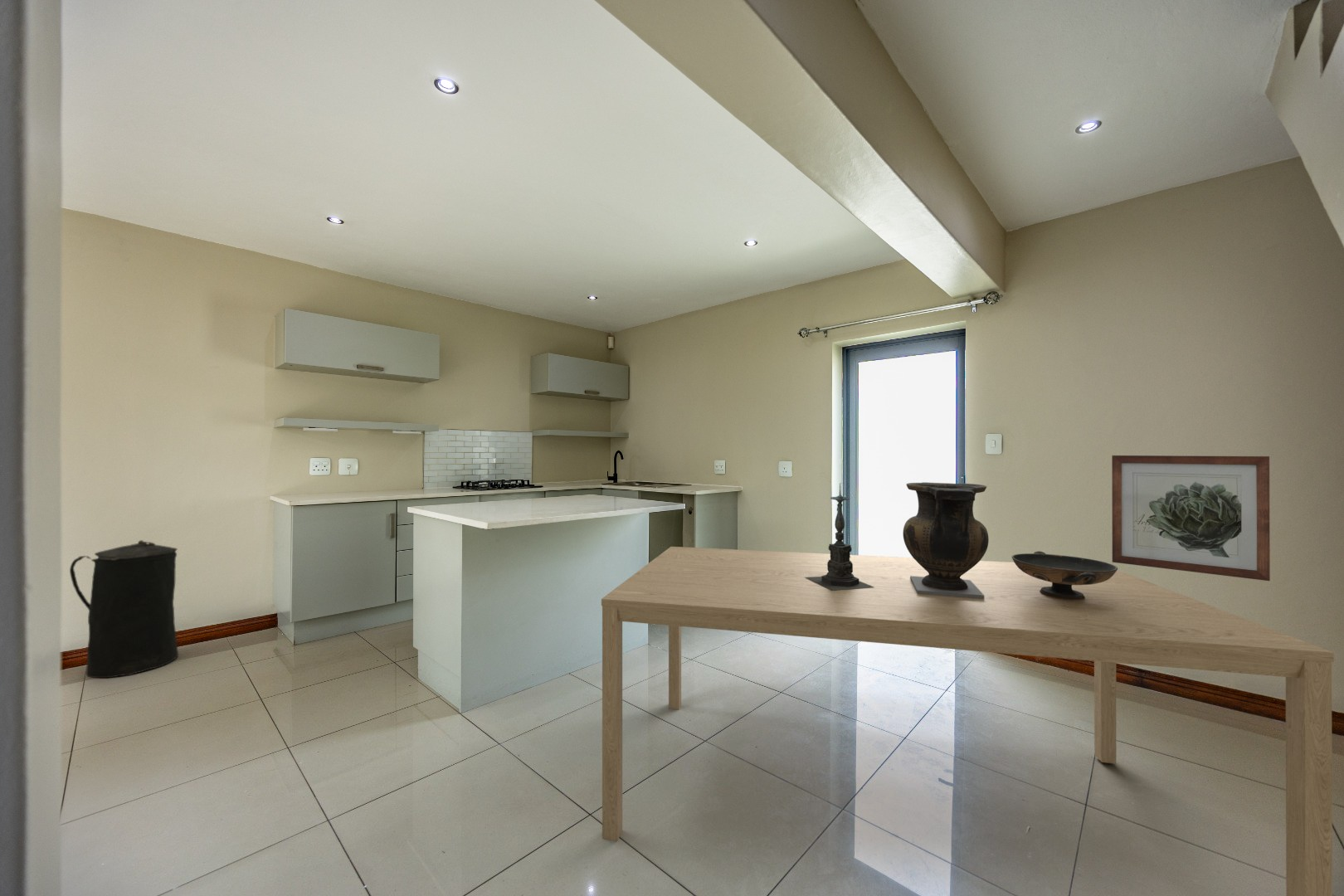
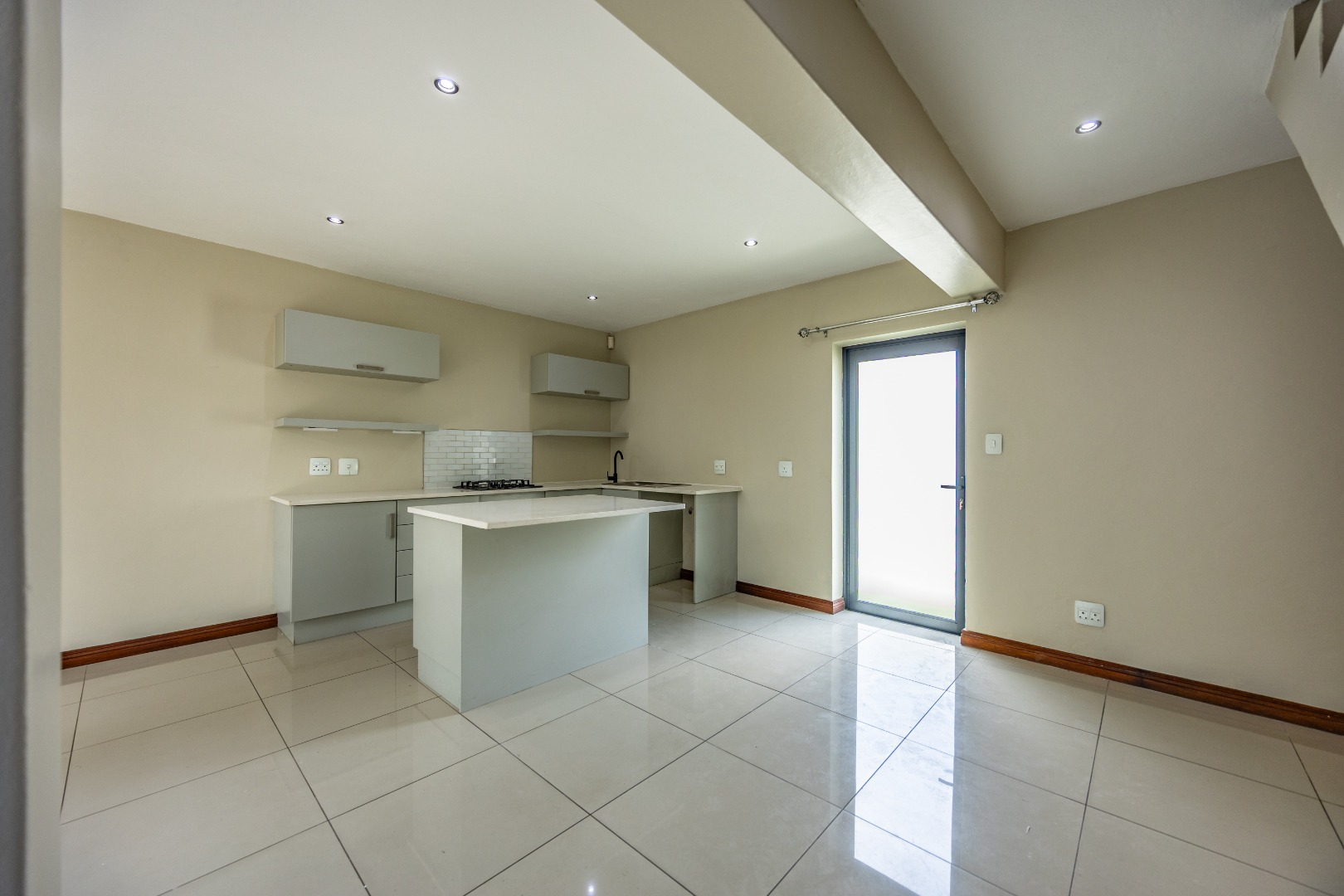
- candle holder [806,482,871,591]
- decorative bowl [1010,550,1118,600]
- trash can [69,539,179,679]
- wall art [1111,455,1271,582]
- dining table [601,546,1335,896]
- vase [902,481,990,599]
